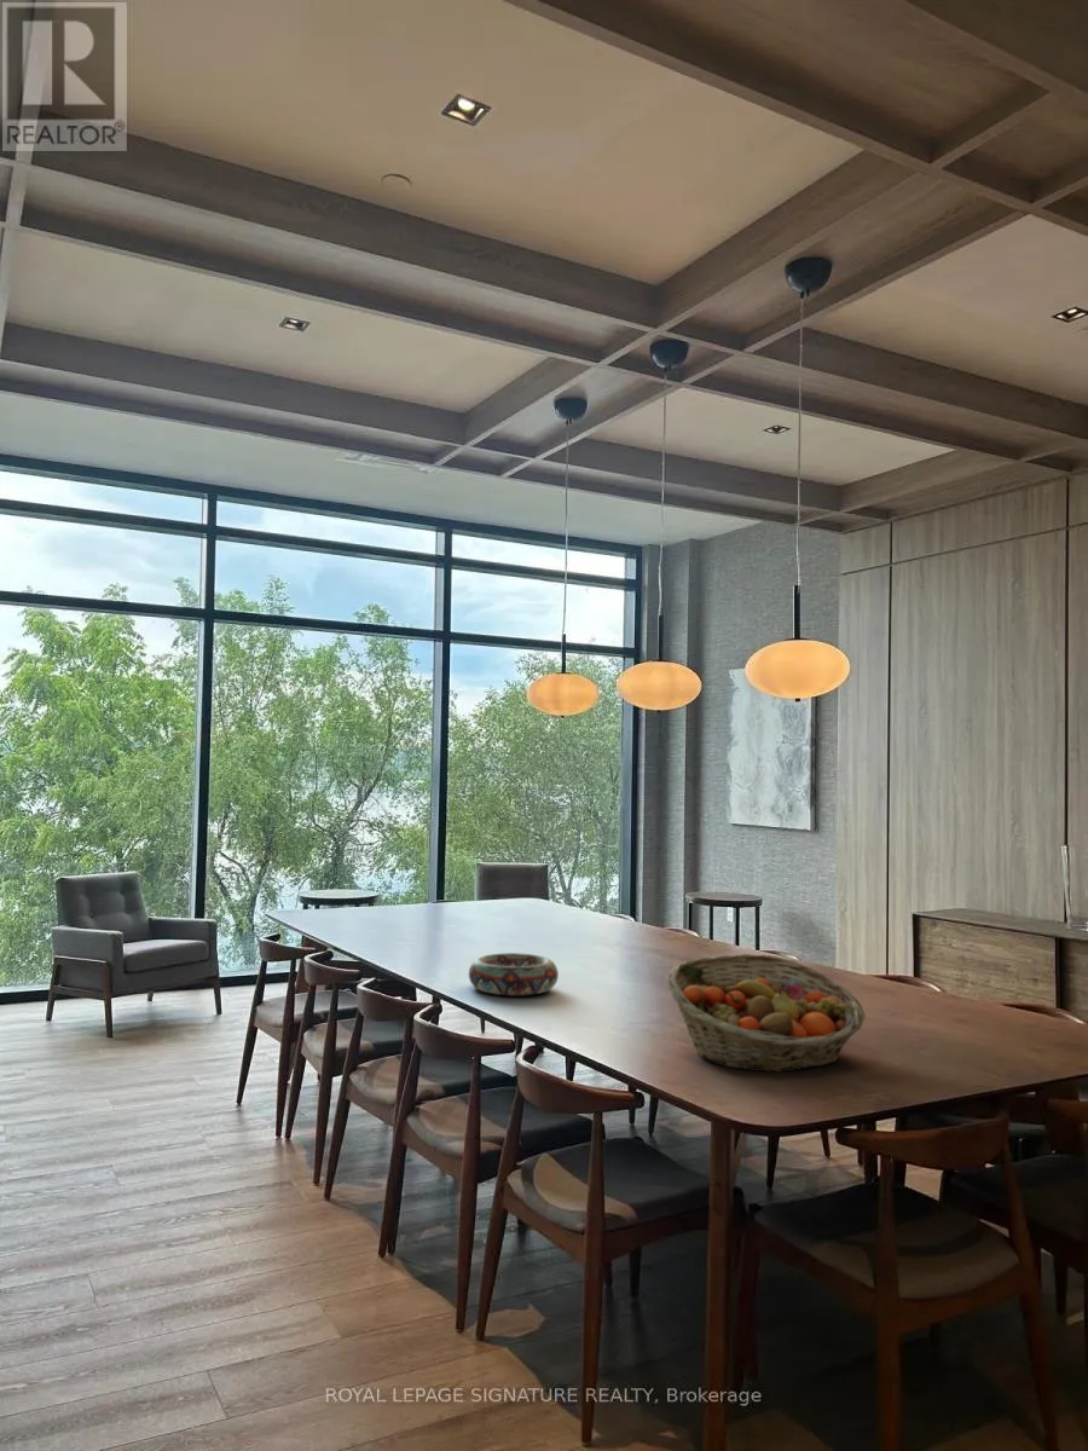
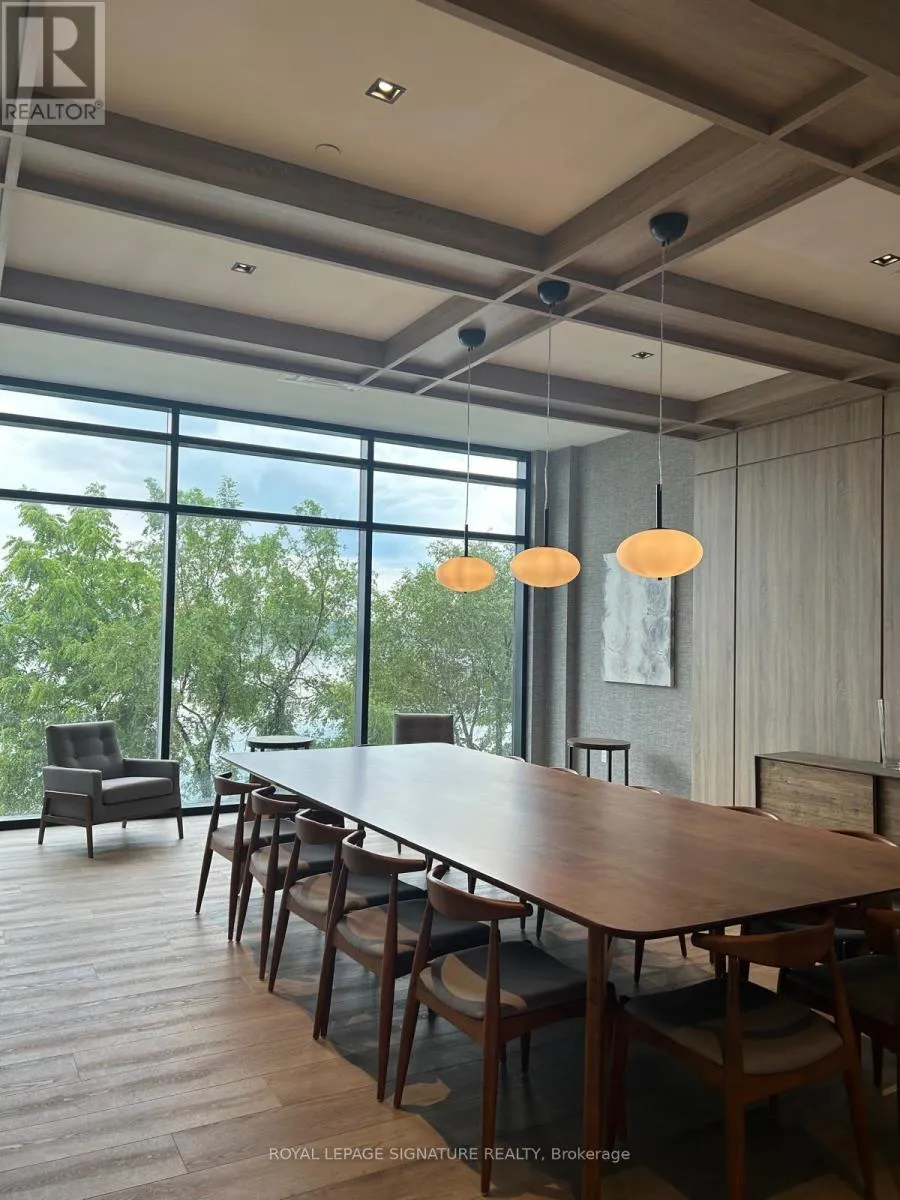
- fruit basket [666,953,867,1074]
- decorative bowl [468,952,560,996]
